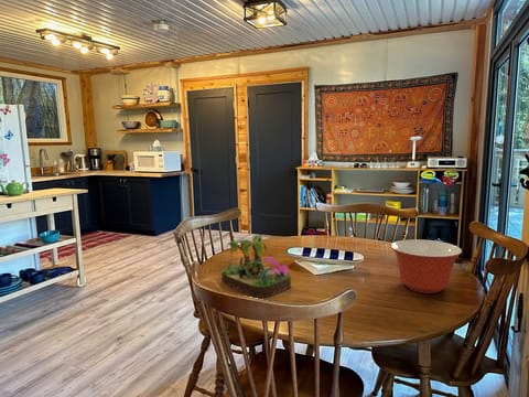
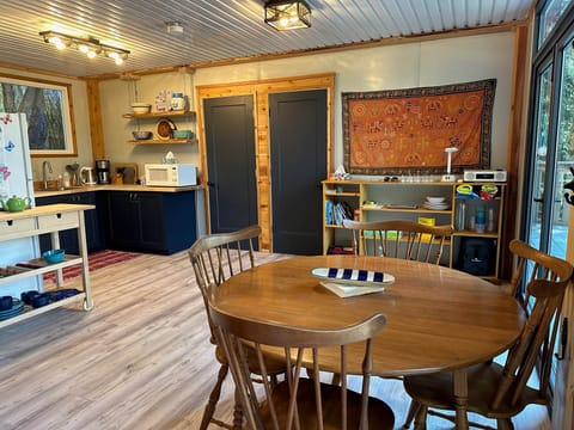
- mixing bowl [390,238,463,294]
- plant [218,234,292,299]
